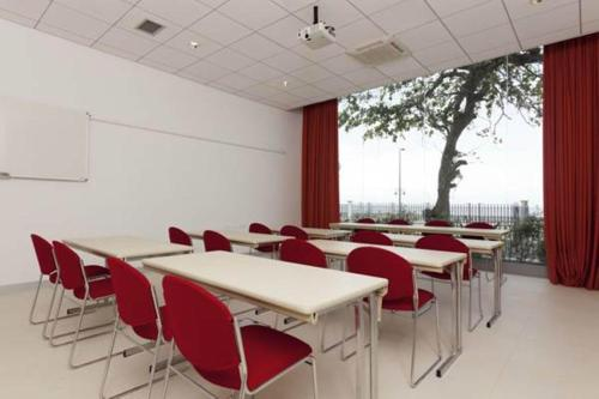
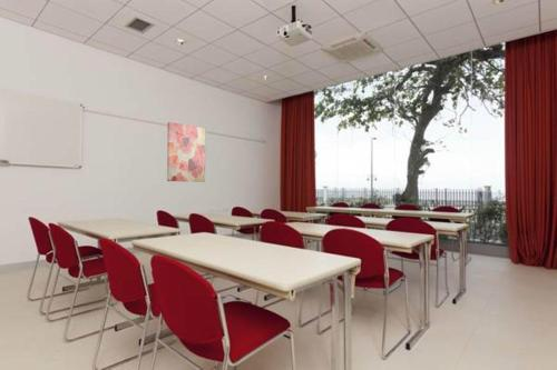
+ wall art [166,121,206,183]
